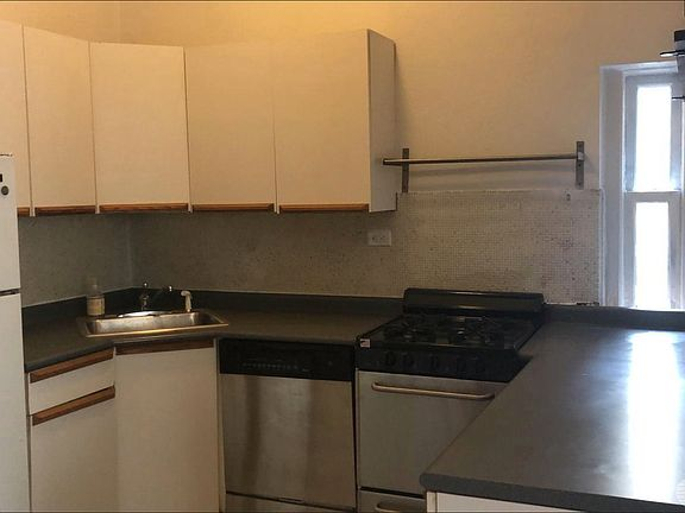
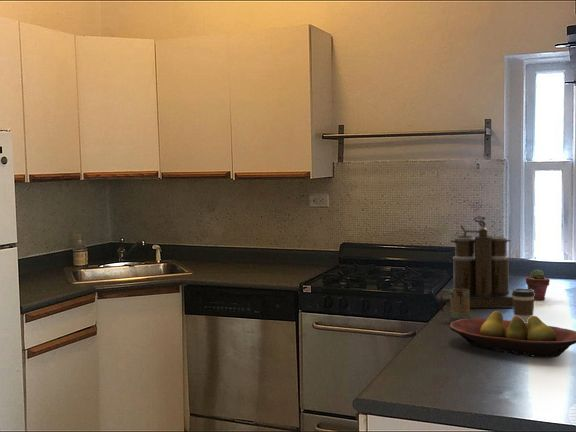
+ potted succulent [525,268,551,301]
+ coffee cup [511,288,535,323]
+ mug [439,288,472,324]
+ fruit bowl [449,310,576,359]
+ coffee maker [448,214,513,309]
